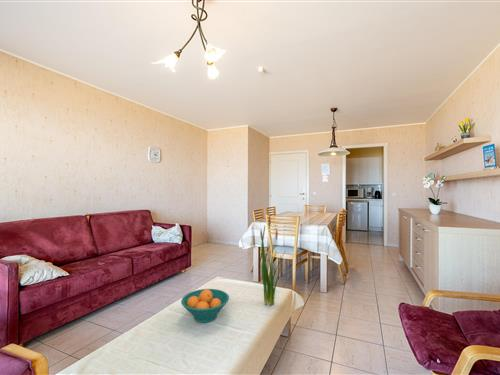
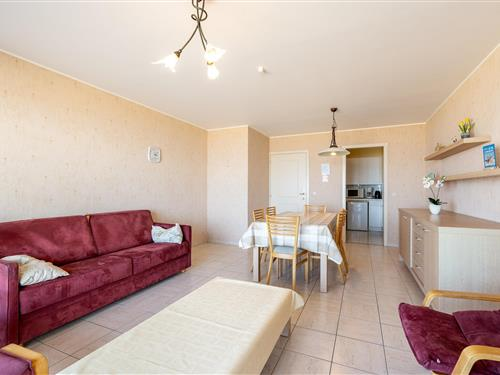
- fruit bowl [180,288,230,324]
- plant [258,212,286,306]
